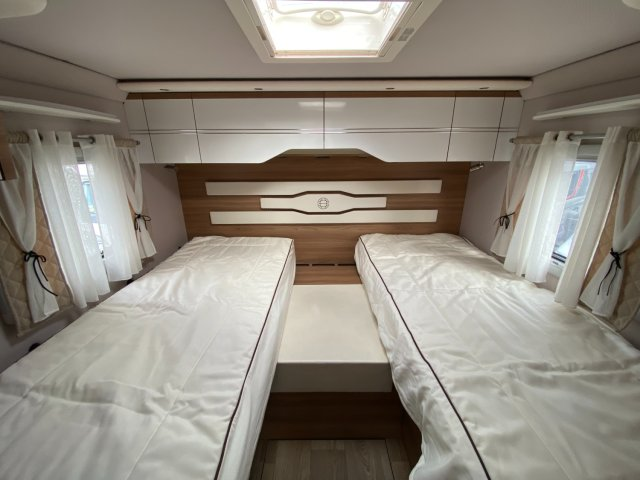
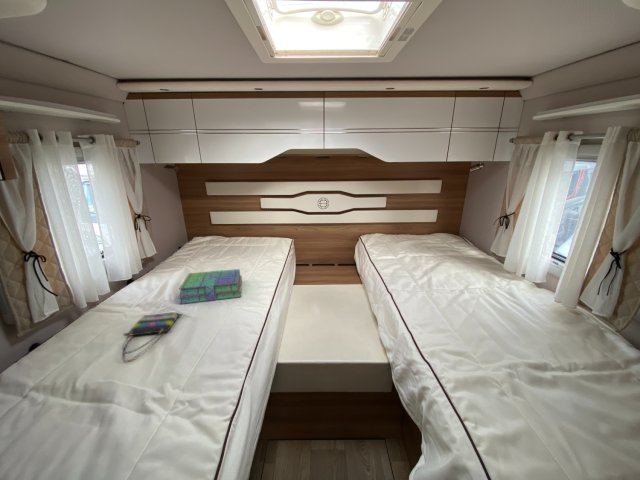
+ tote bag [121,312,179,363]
+ stack of books [177,268,243,305]
